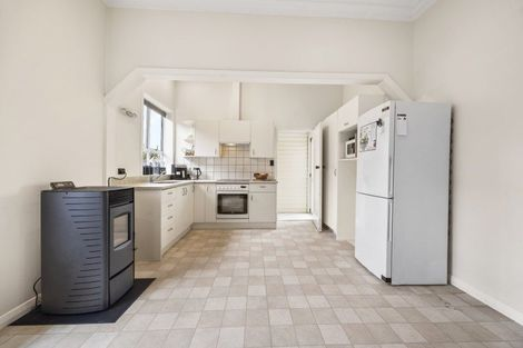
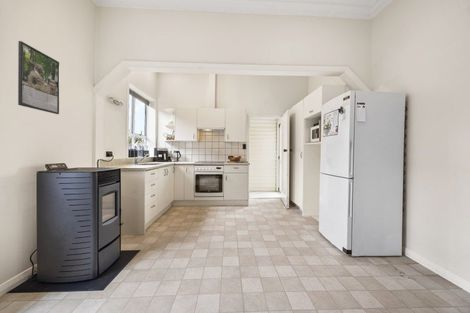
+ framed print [17,40,60,115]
